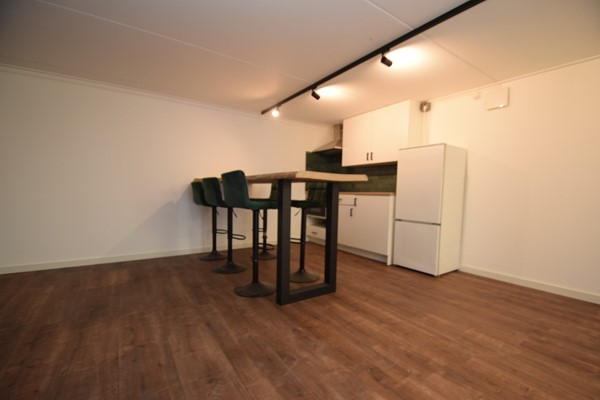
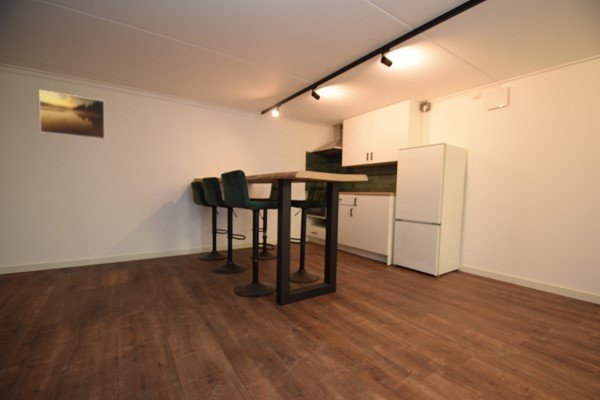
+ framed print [38,88,106,140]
